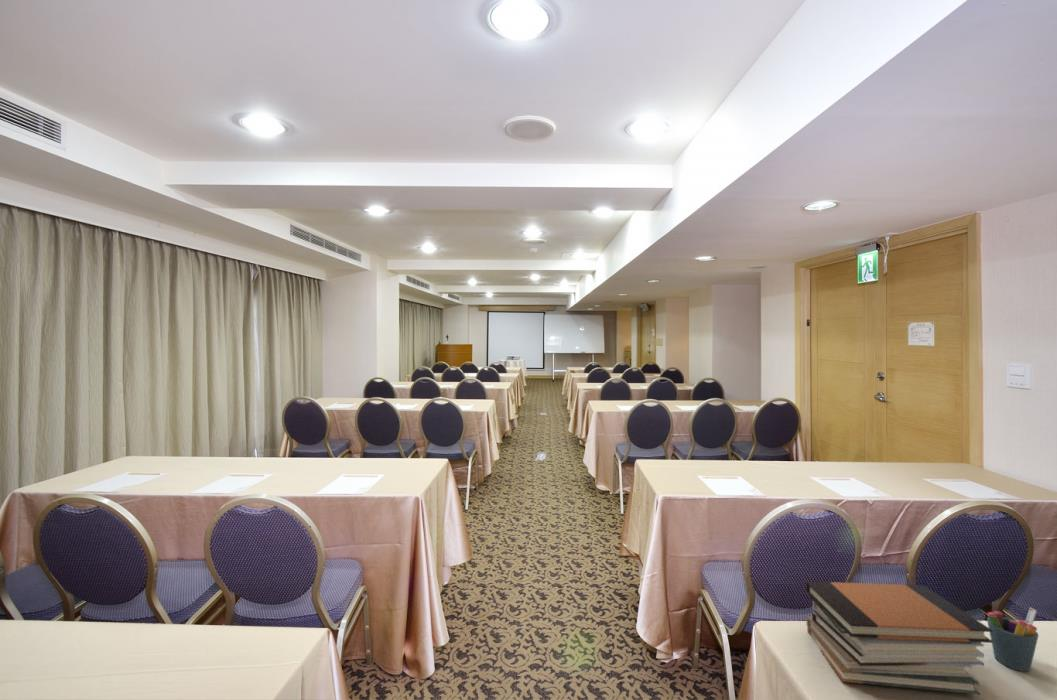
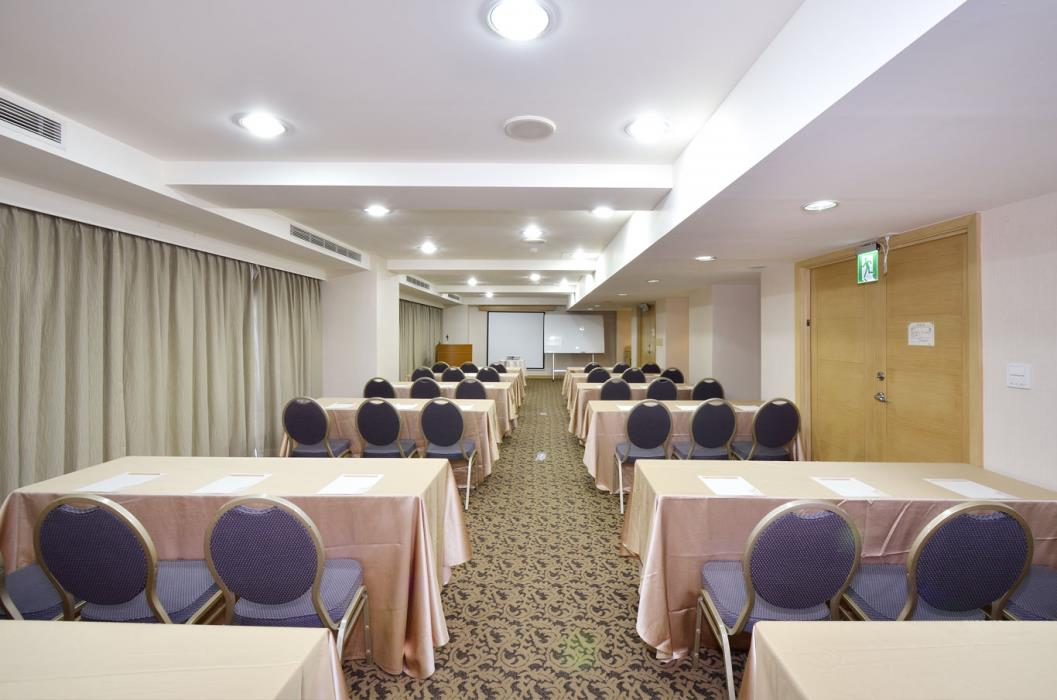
- book stack [805,580,992,696]
- pen holder [986,606,1040,672]
